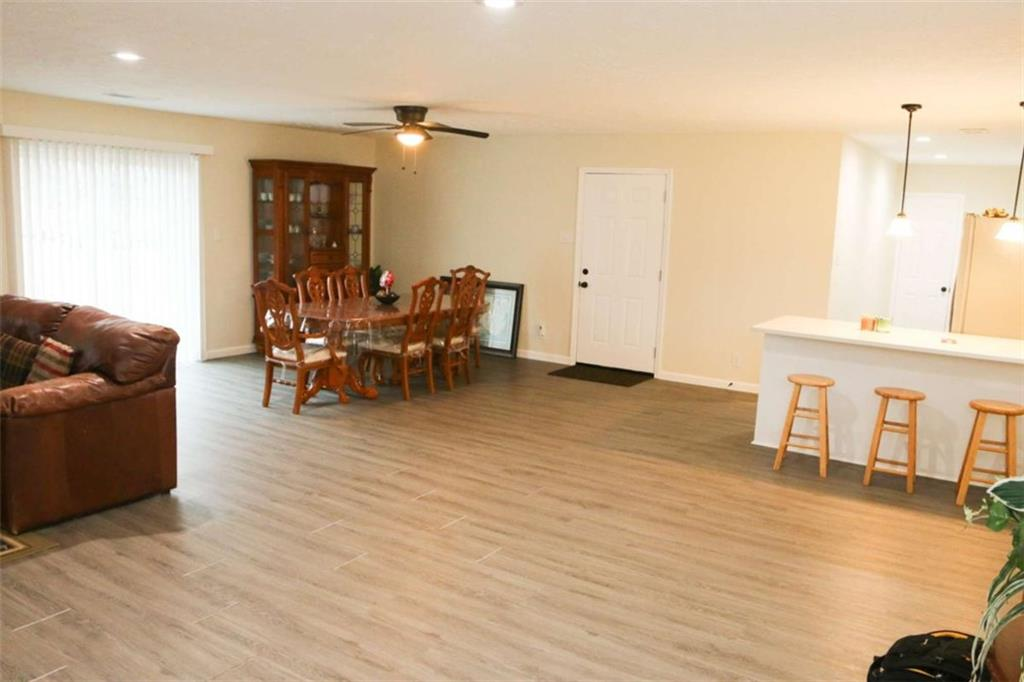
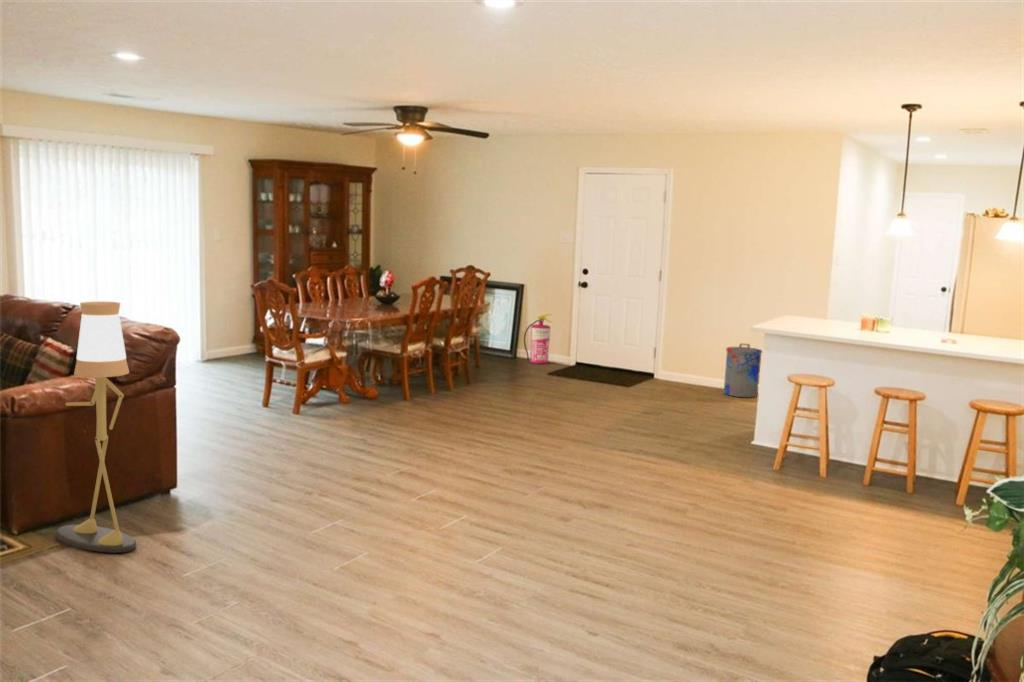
+ trash can [723,343,763,398]
+ fire extinguisher [523,313,554,365]
+ floor lamp [55,300,137,554]
